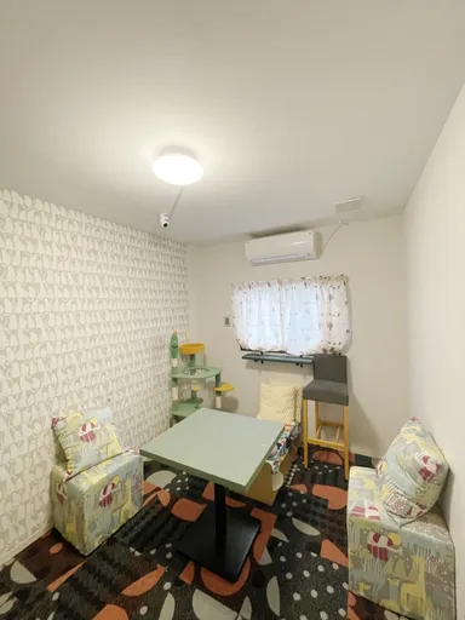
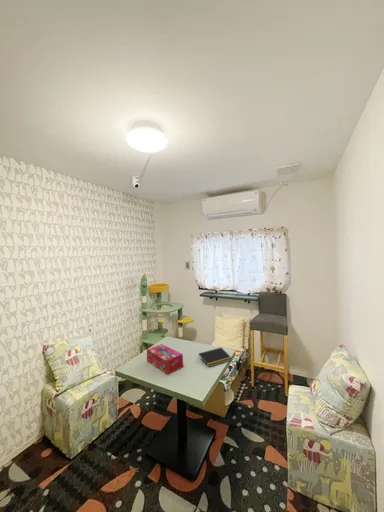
+ tissue box [146,343,184,376]
+ notepad [197,347,233,368]
